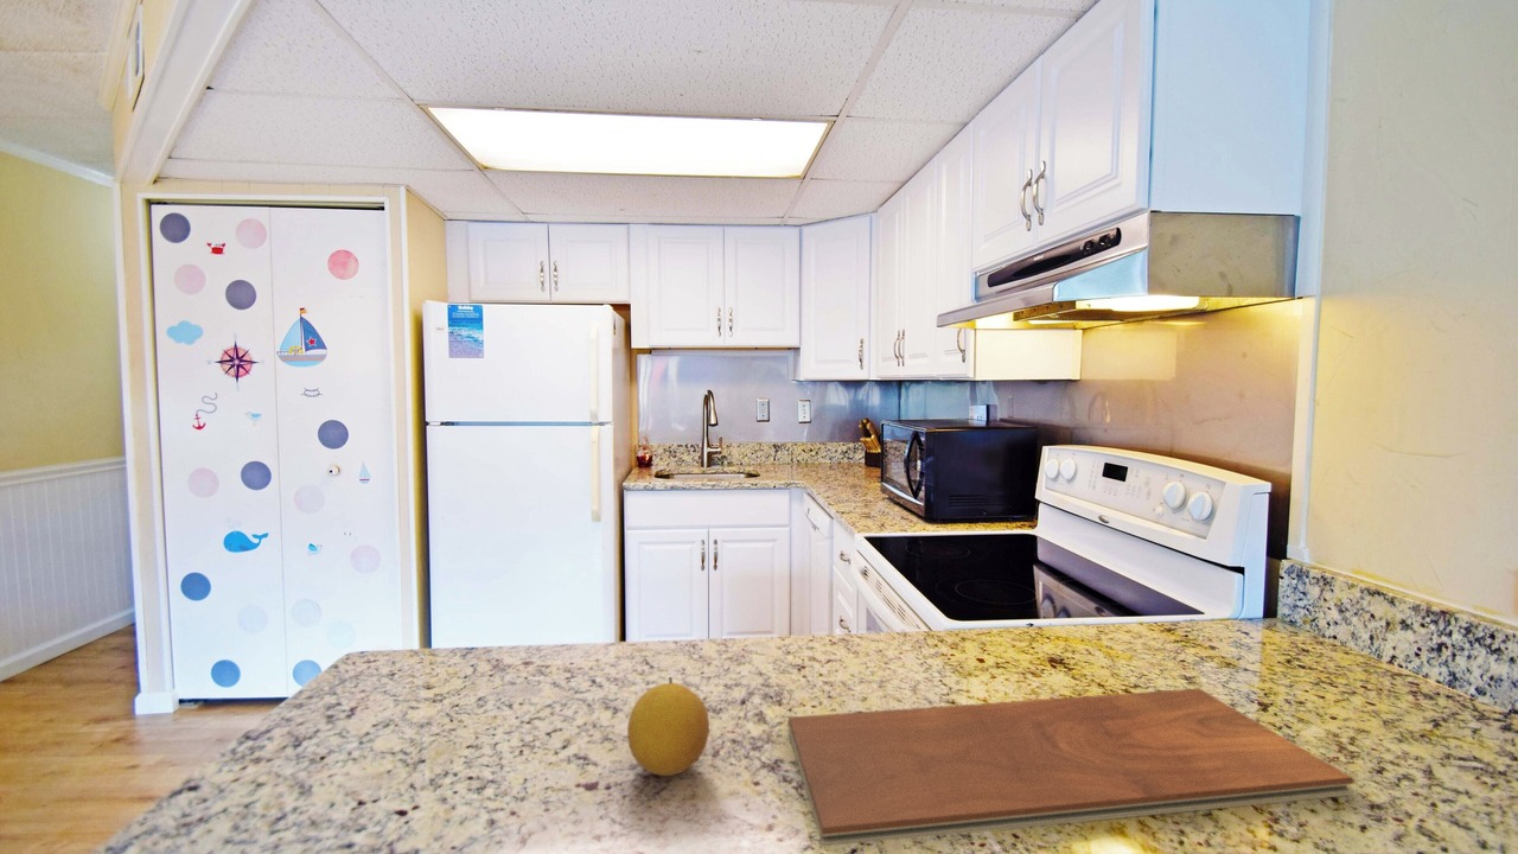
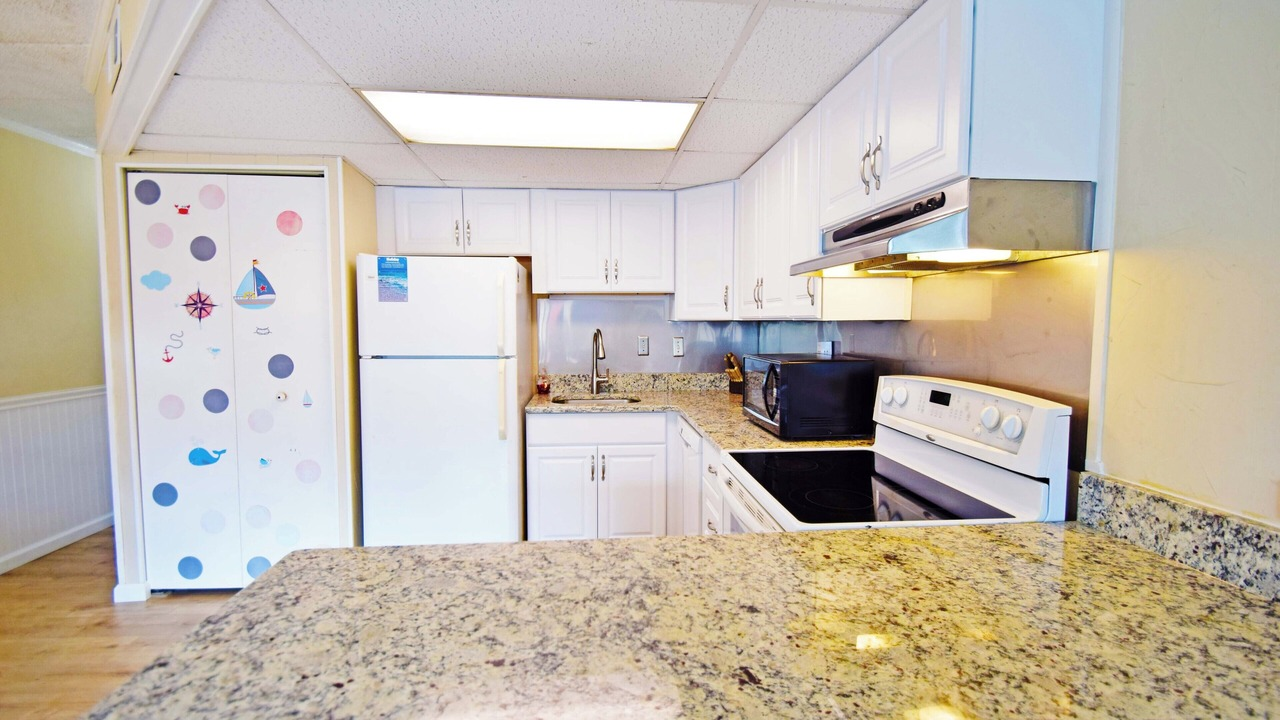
- fruit [626,676,710,777]
- chopping board [786,688,1356,847]
